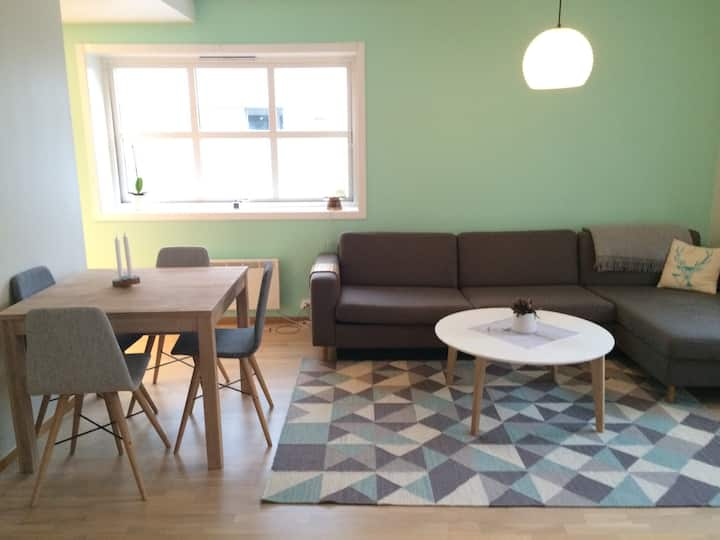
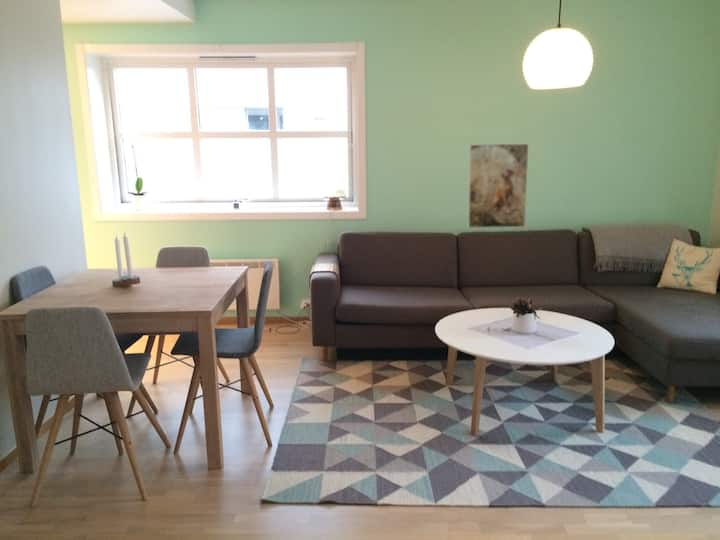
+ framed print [467,143,529,229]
